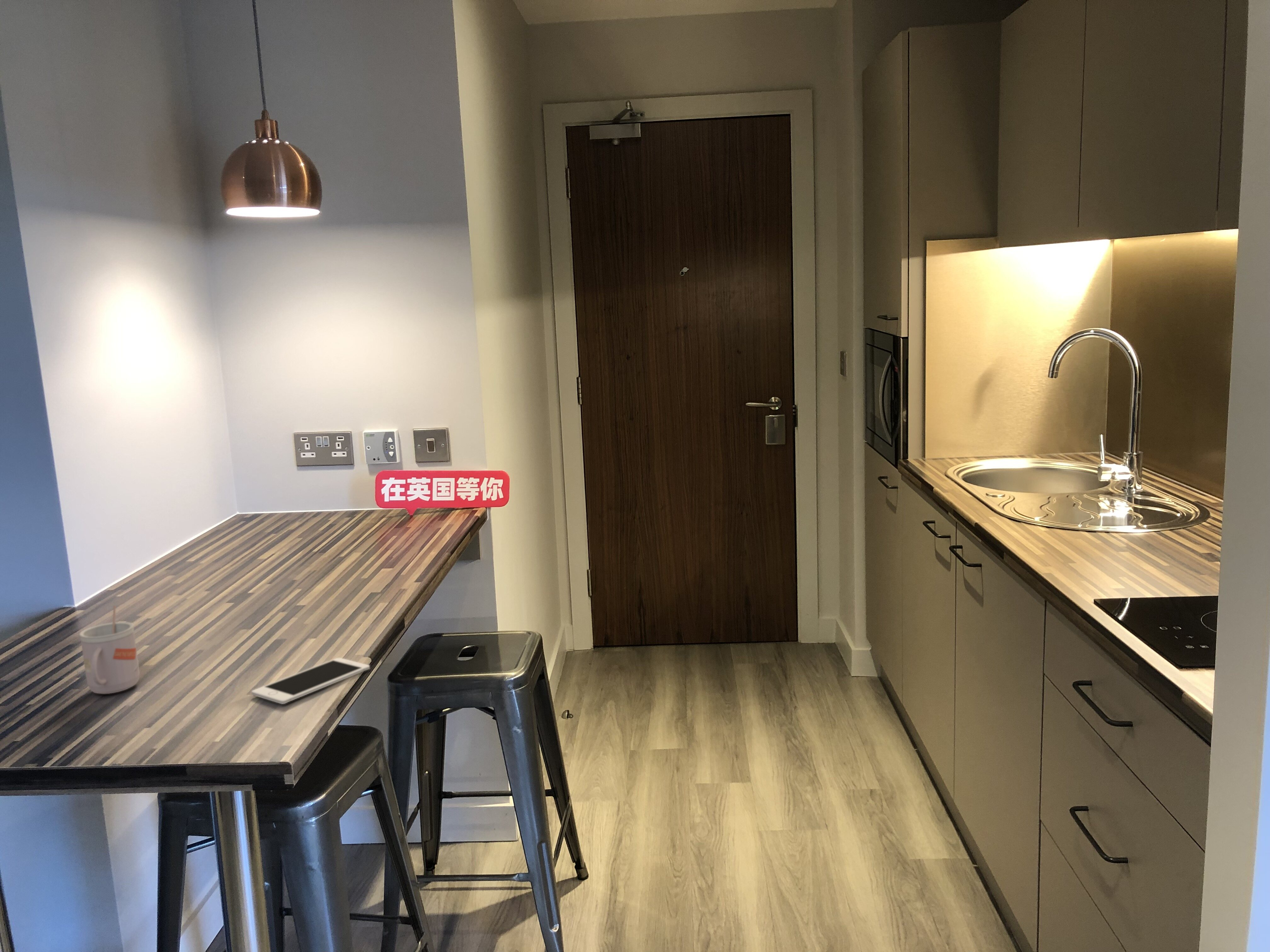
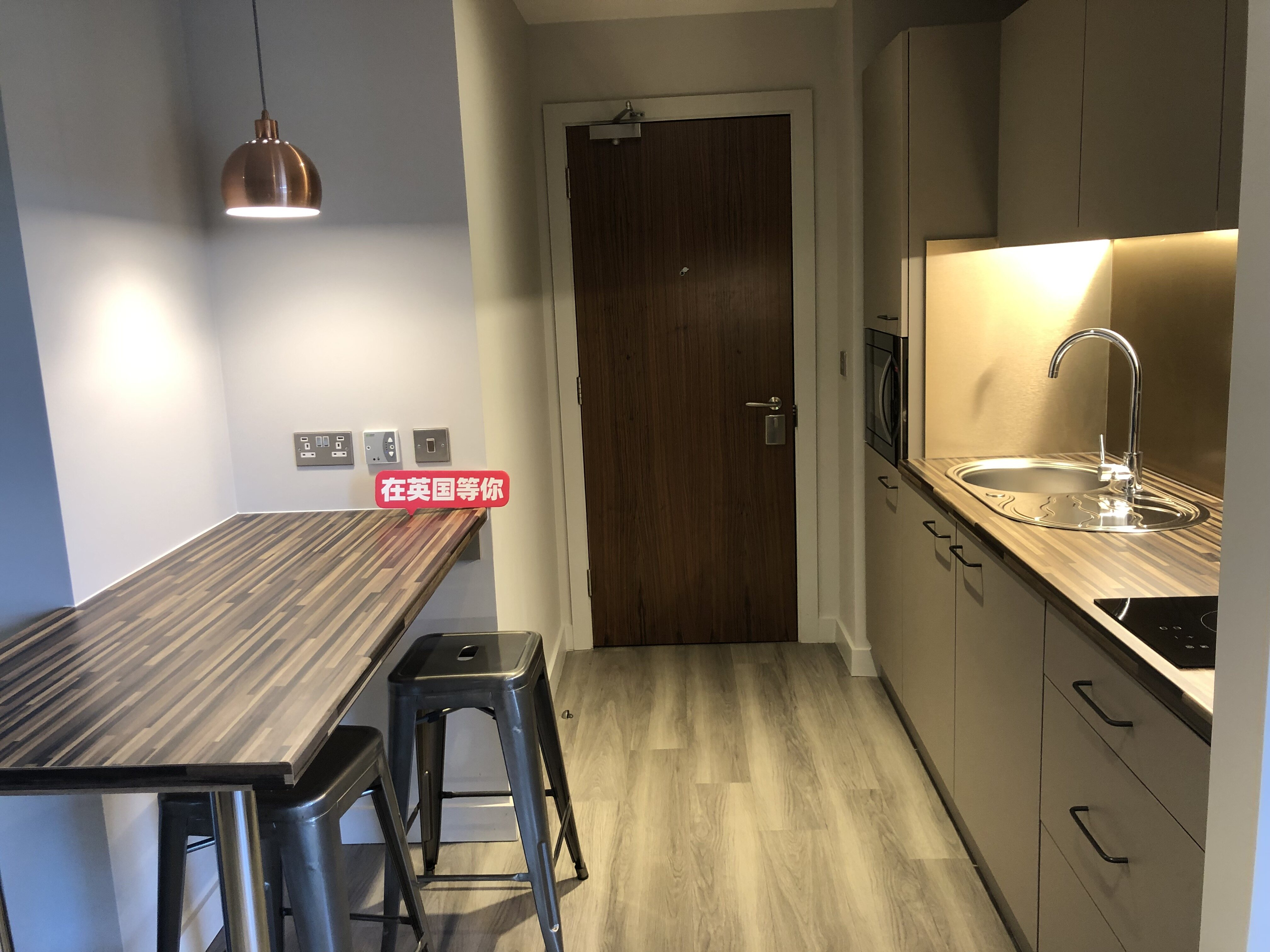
- cell phone [251,658,370,705]
- mug [79,605,140,694]
